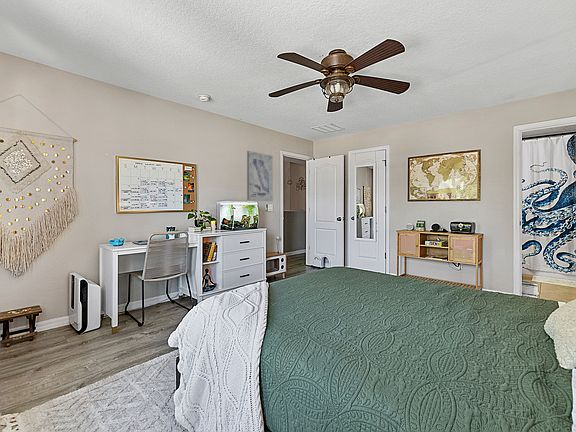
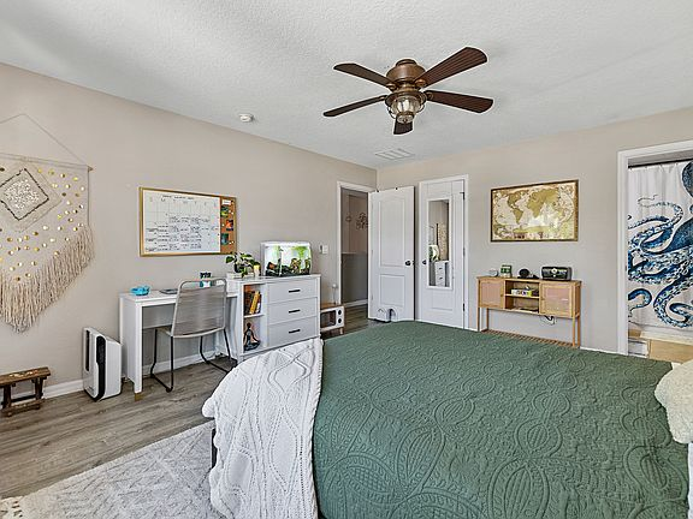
- wall art [246,150,274,202]
